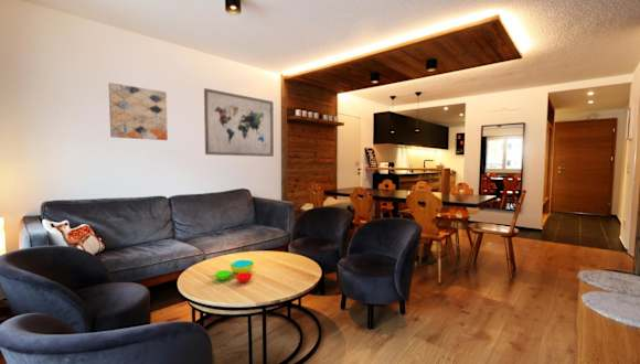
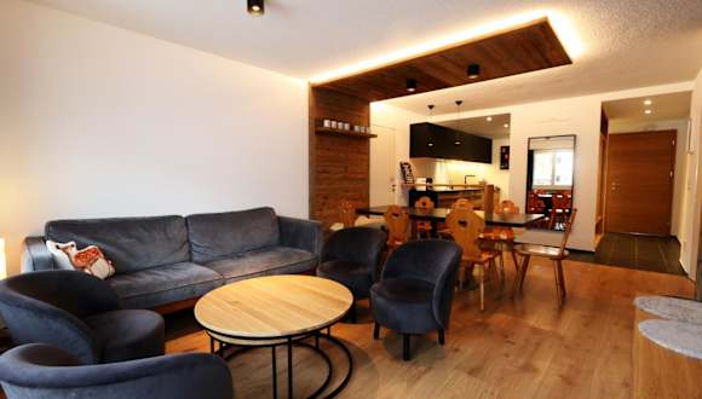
- bowl [214,259,256,283]
- wall art [203,87,275,158]
- wall art [107,82,169,141]
